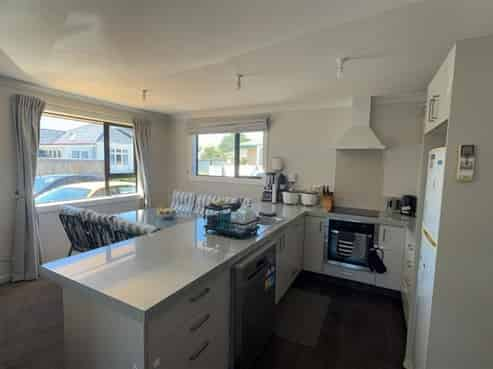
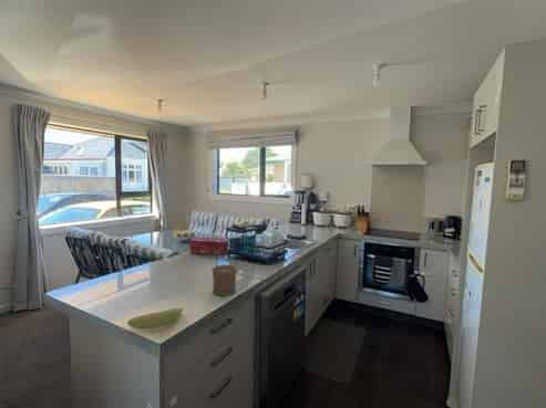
+ cup [212,264,238,296]
+ tissue box [189,236,230,255]
+ banana [126,306,184,329]
